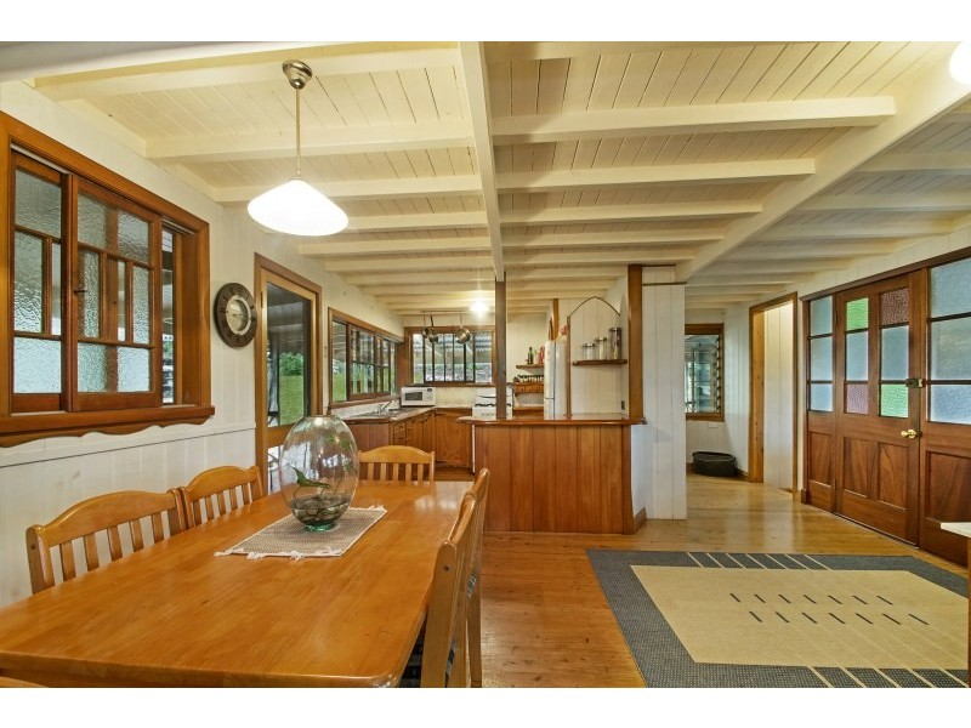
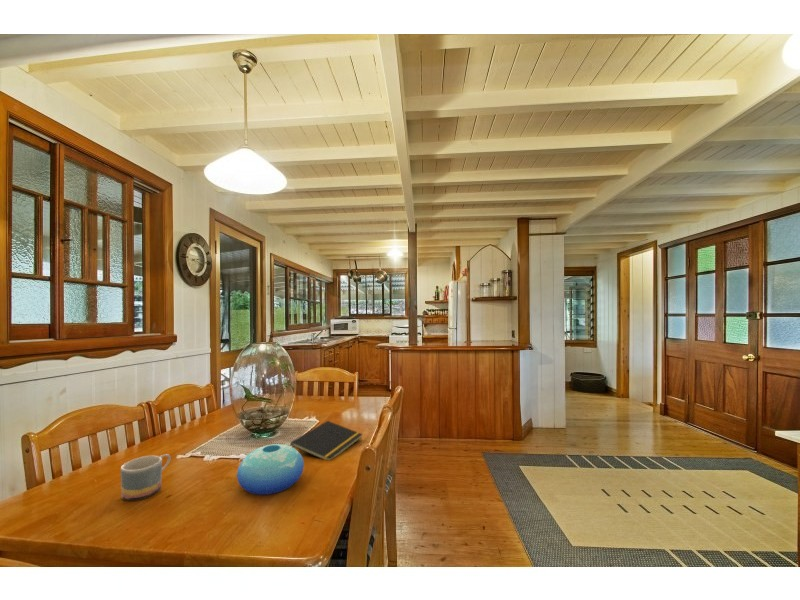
+ bowl [236,443,305,496]
+ notepad [289,420,363,461]
+ mug [120,453,172,502]
